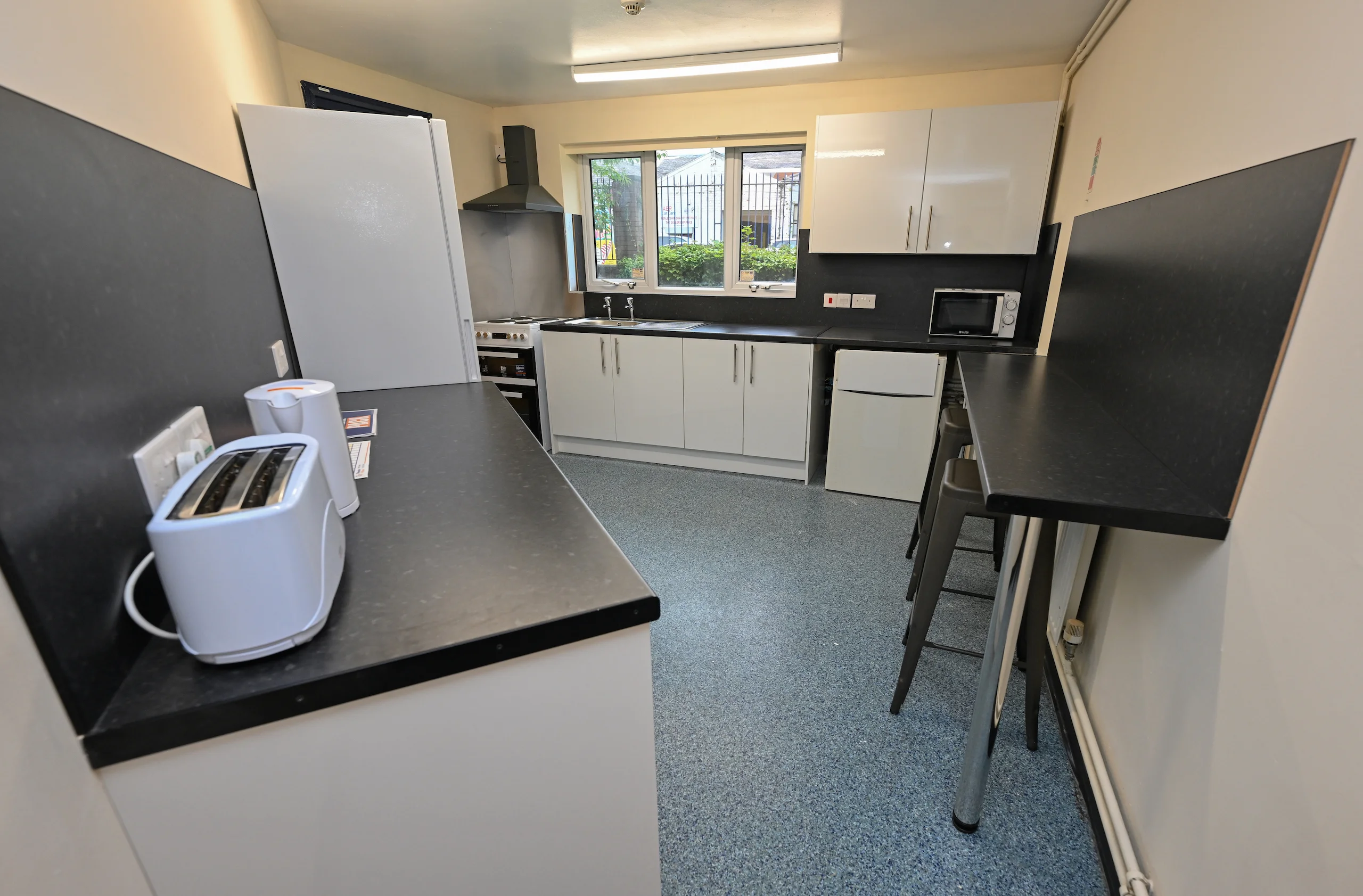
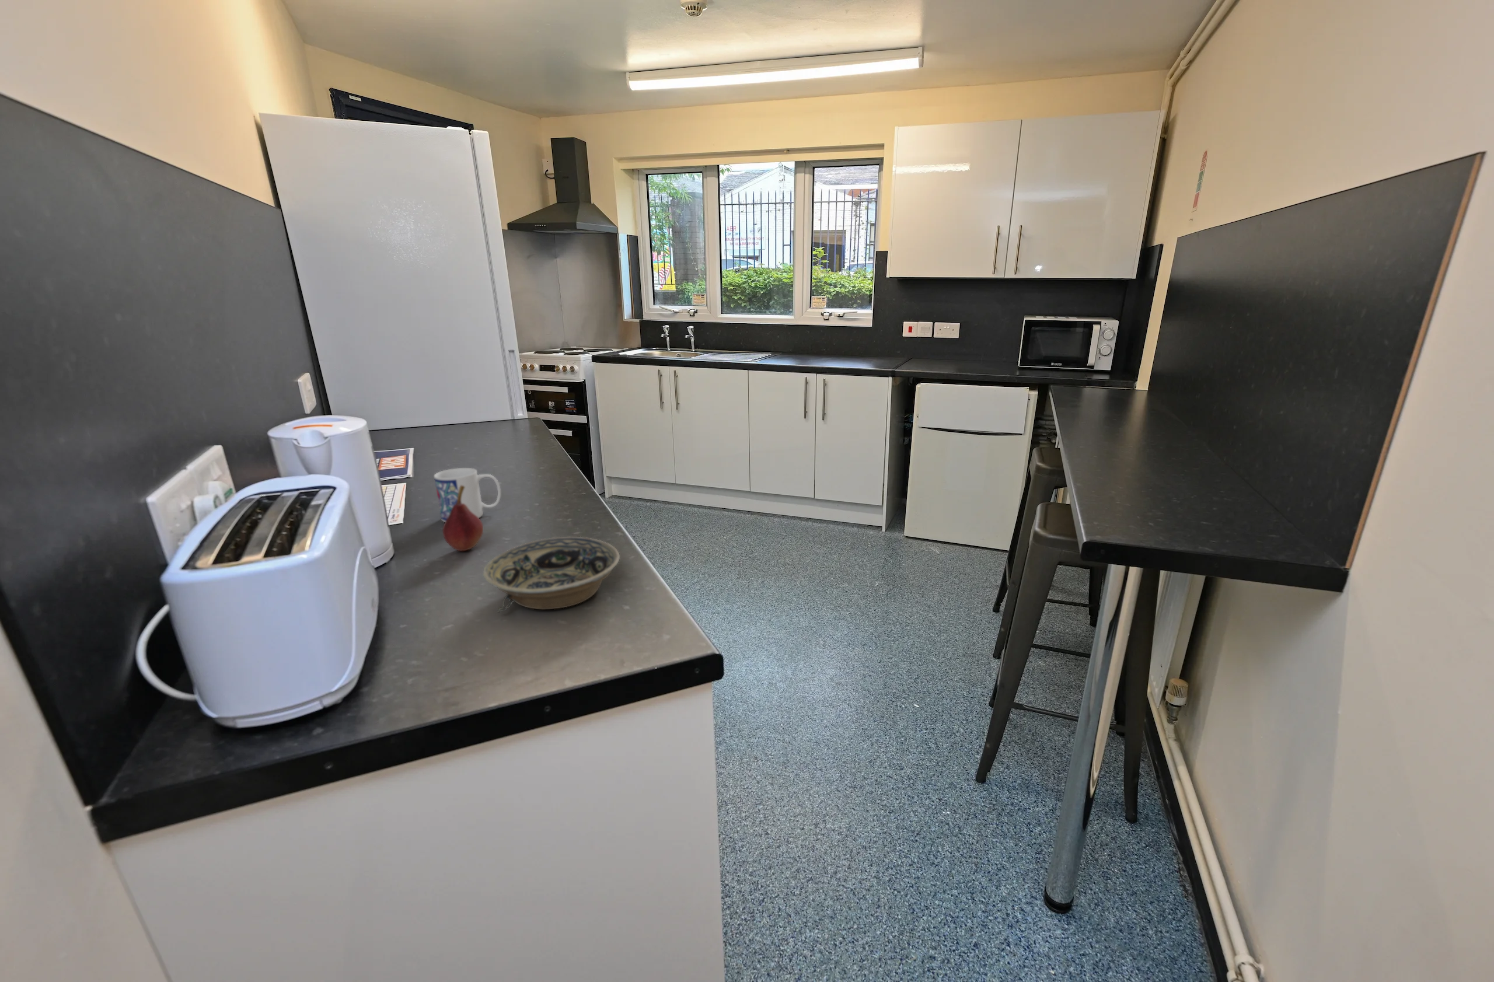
+ bowl [482,536,620,614]
+ fruit [443,486,483,551]
+ mug [434,467,501,523]
